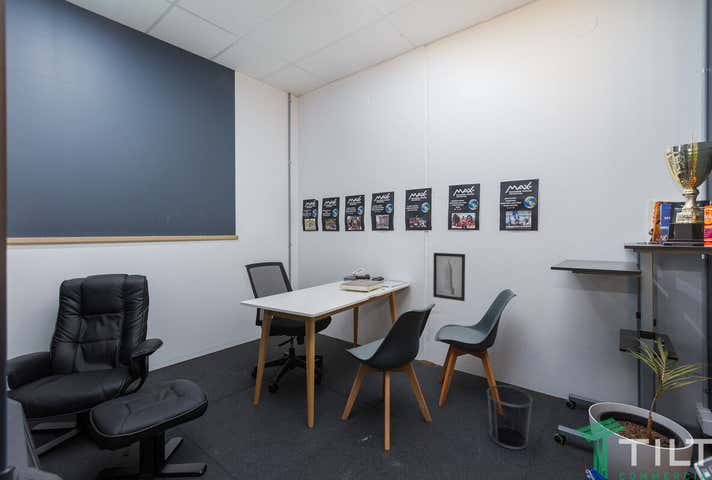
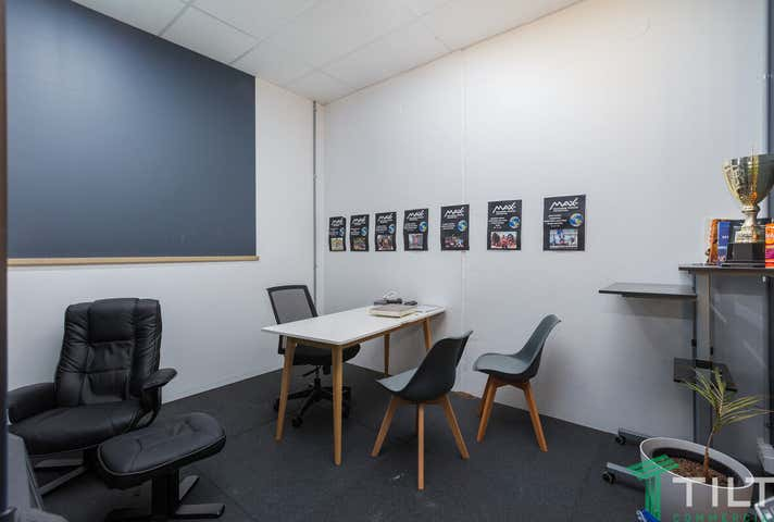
- wall art [432,252,466,302]
- waste bin [486,384,534,450]
